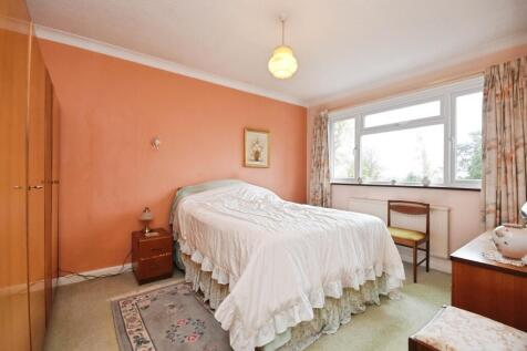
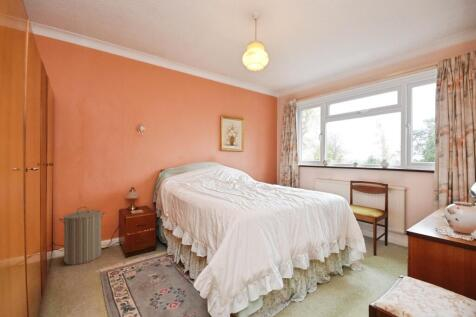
+ laundry hamper [58,206,106,266]
